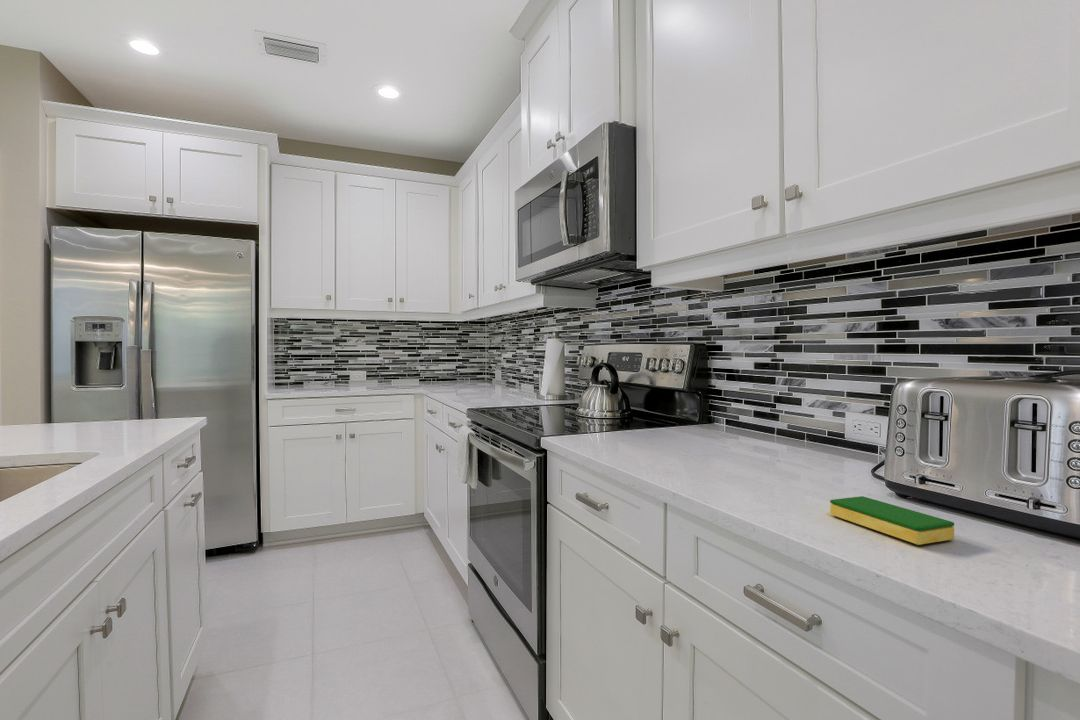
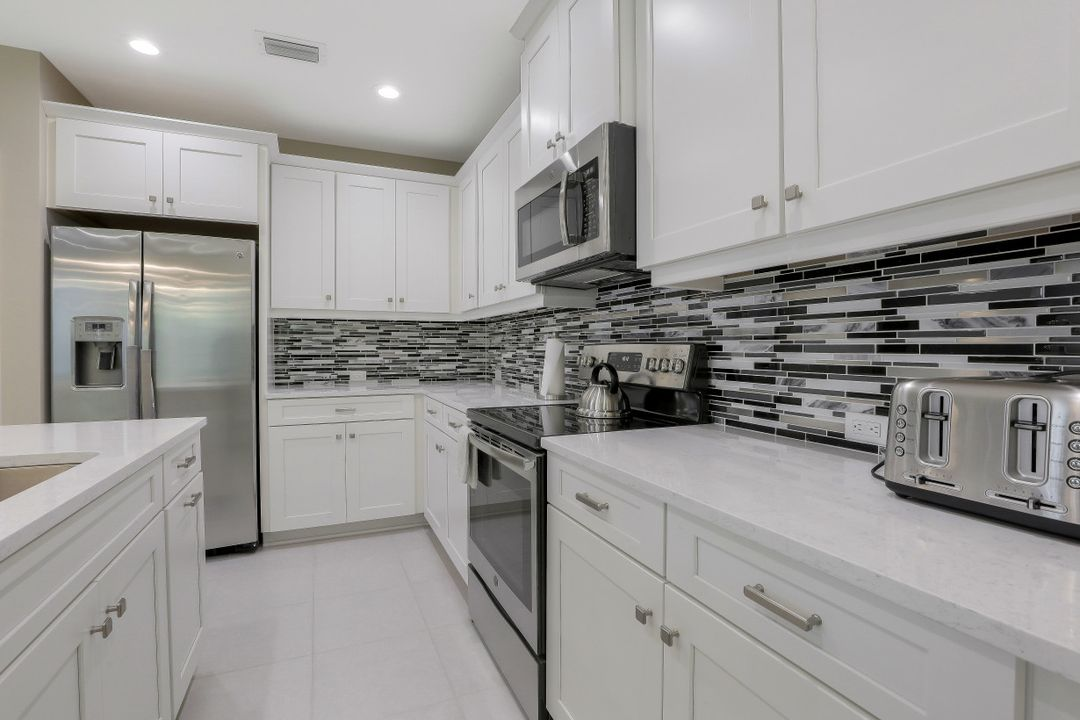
- dish sponge [829,495,955,546]
